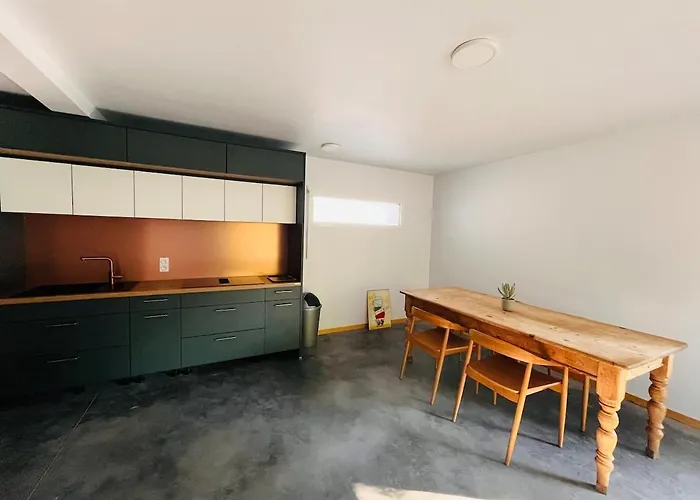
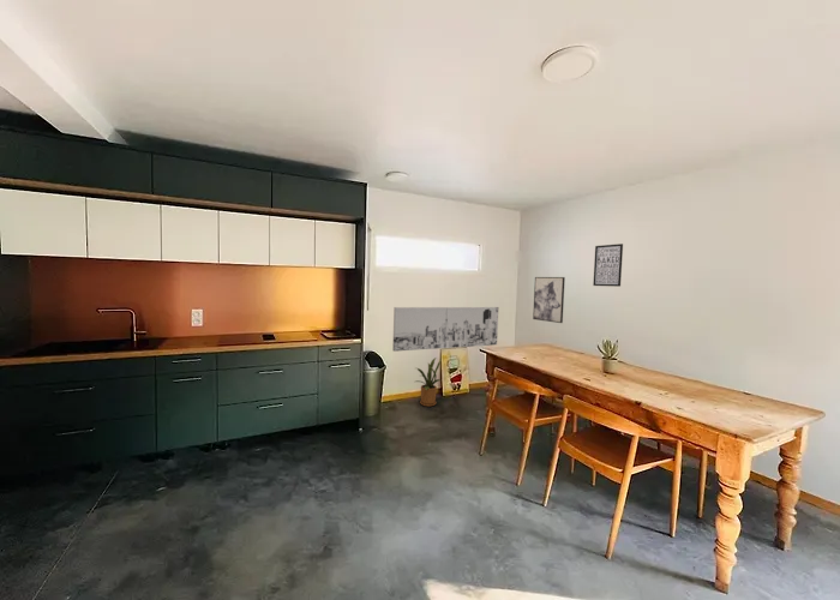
+ wall art [592,242,624,288]
+ wall art [532,276,566,324]
+ house plant [414,356,442,407]
+ wall art [391,306,499,353]
